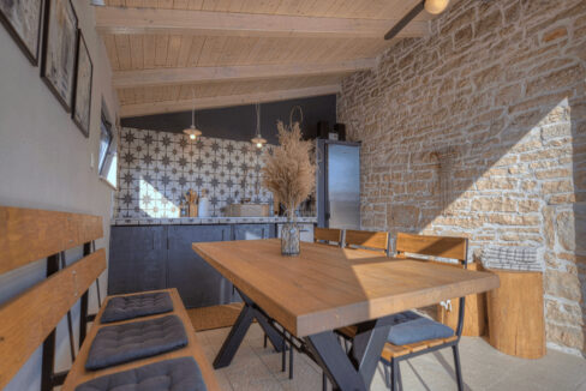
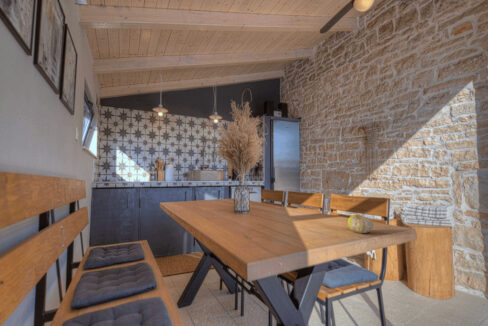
+ fruit [347,213,375,234]
